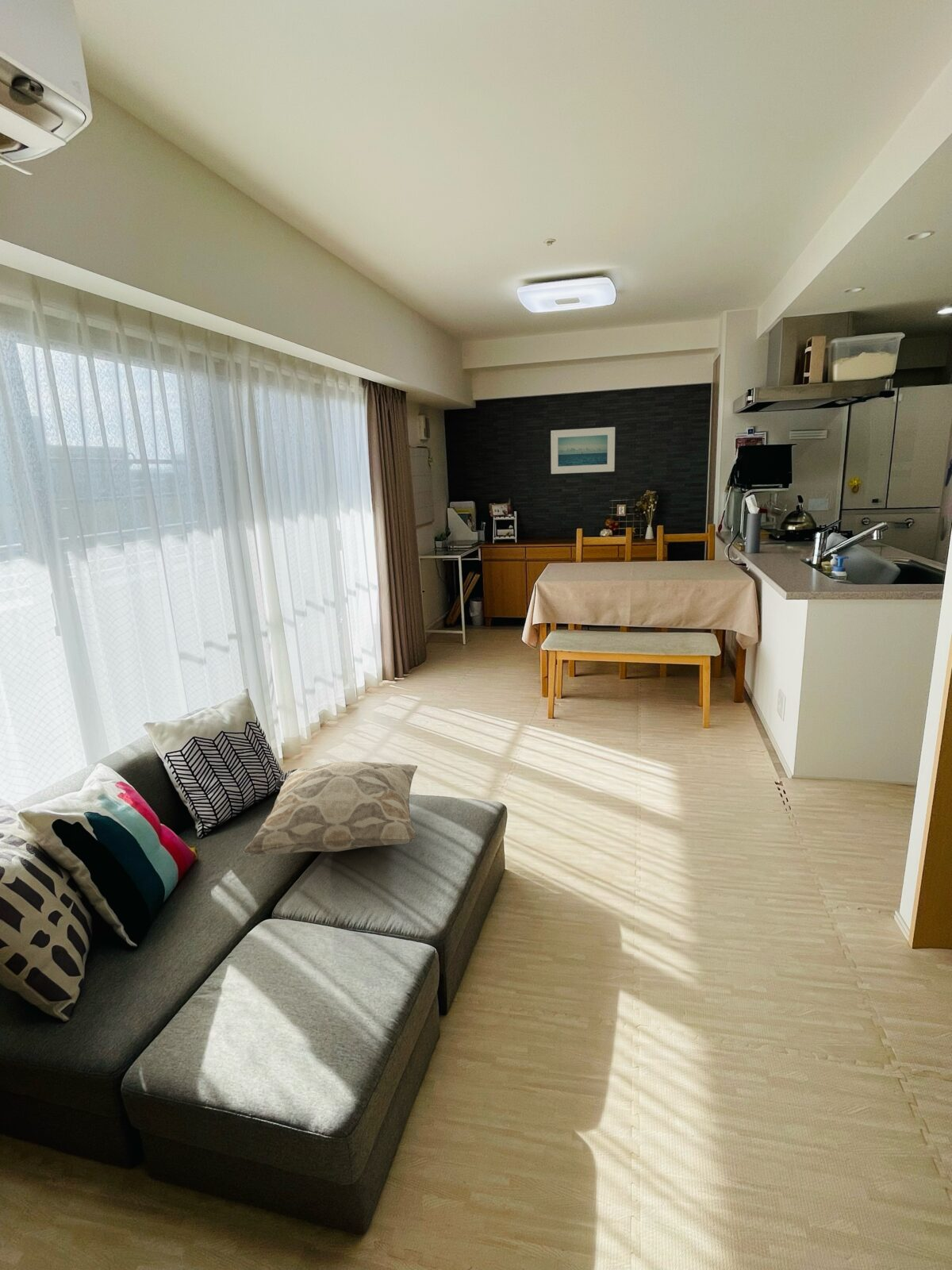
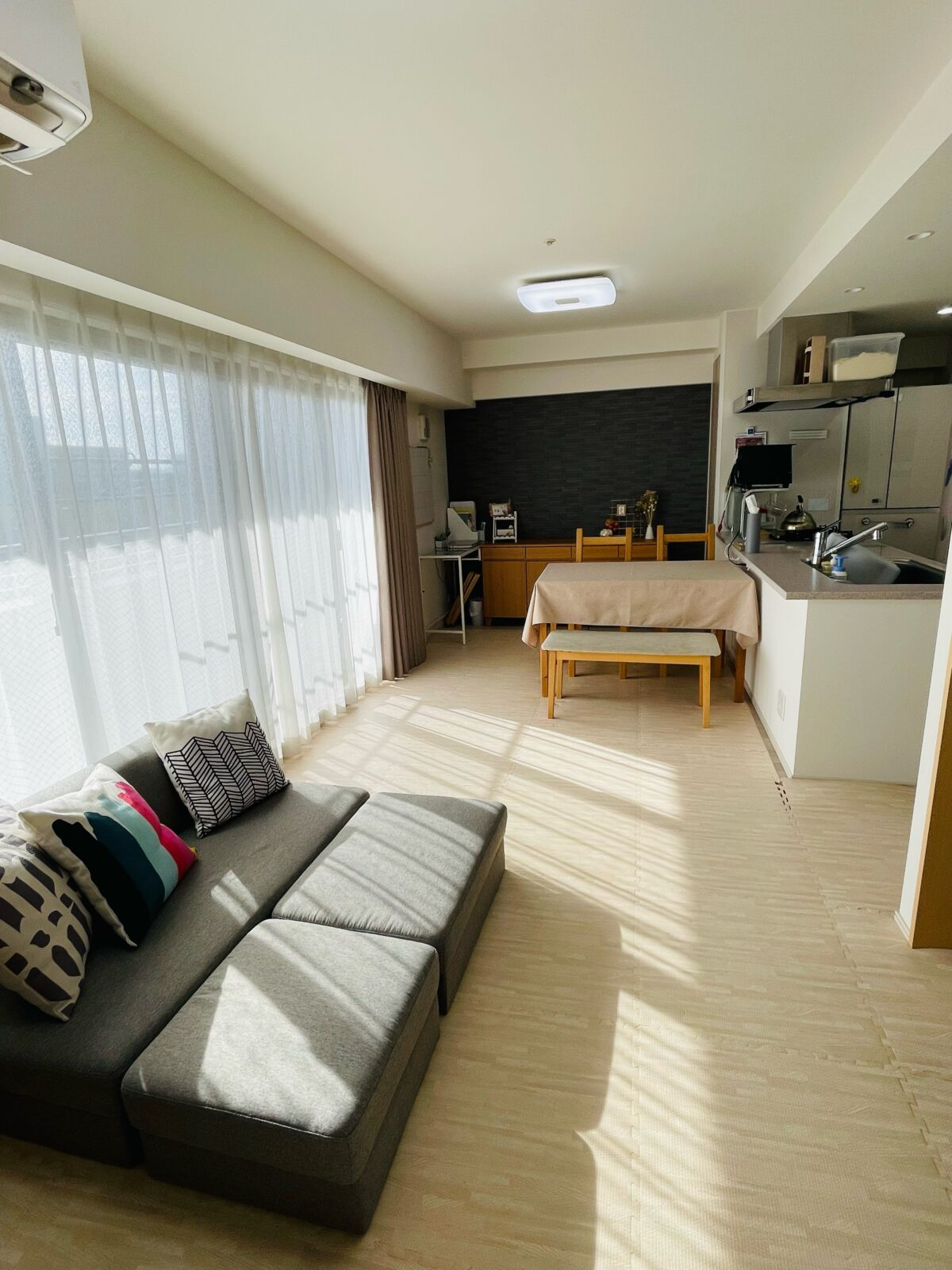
- decorative pillow [243,760,418,855]
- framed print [550,426,616,475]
